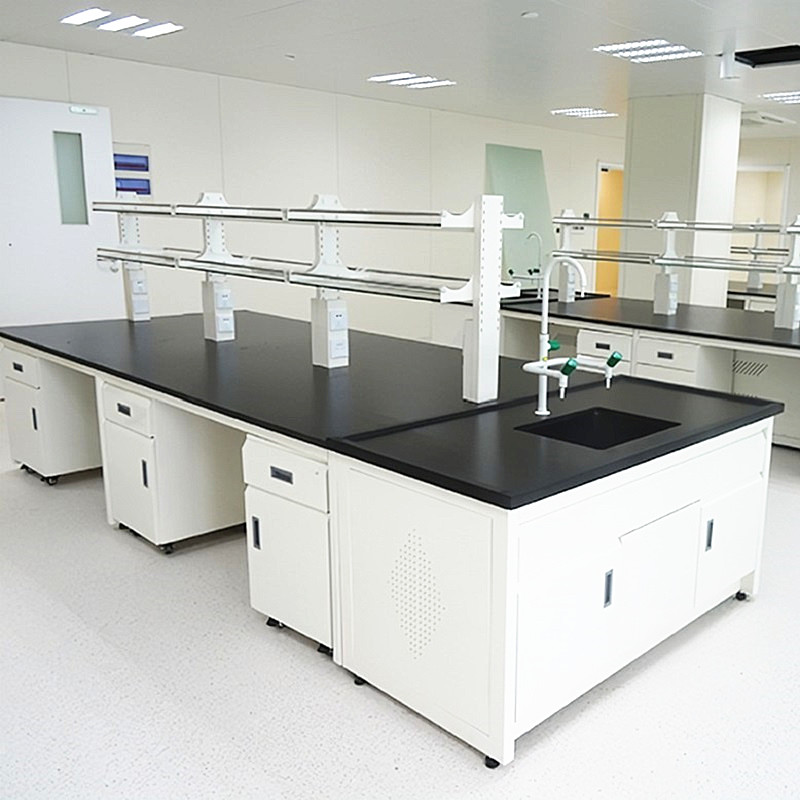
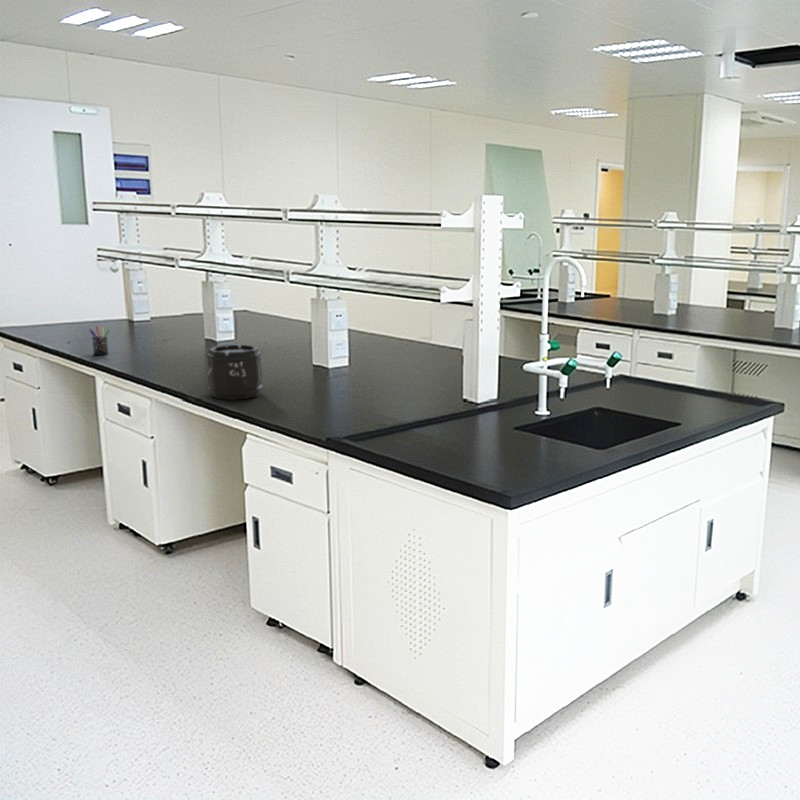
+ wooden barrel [206,344,264,401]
+ pen holder [88,325,111,356]
